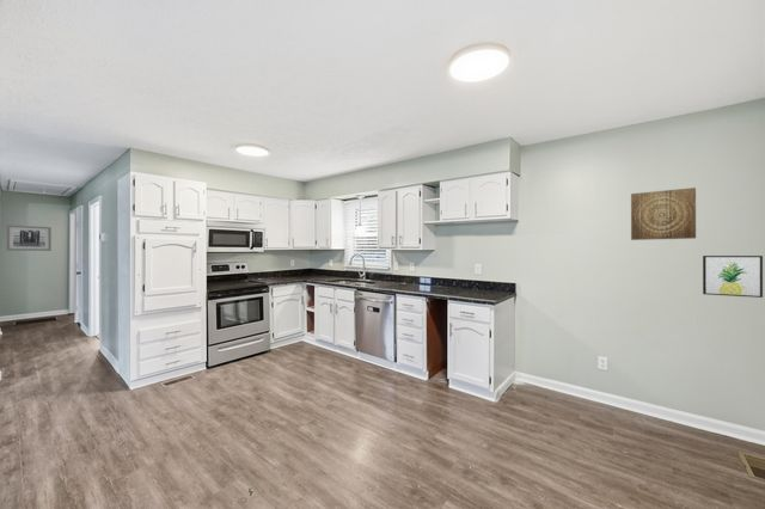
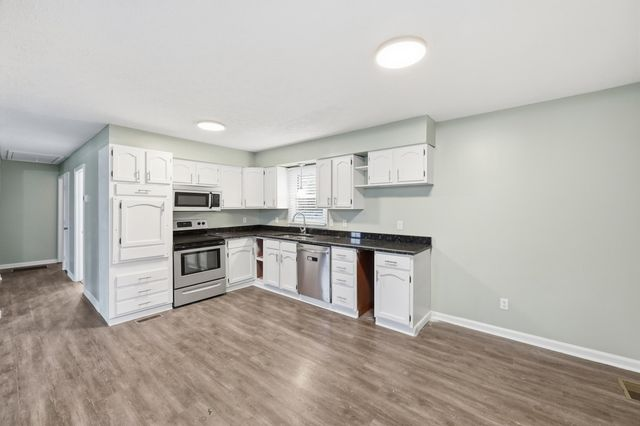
- wall art [630,186,697,241]
- wall art [6,225,53,252]
- wall art [702,254,764,299]
